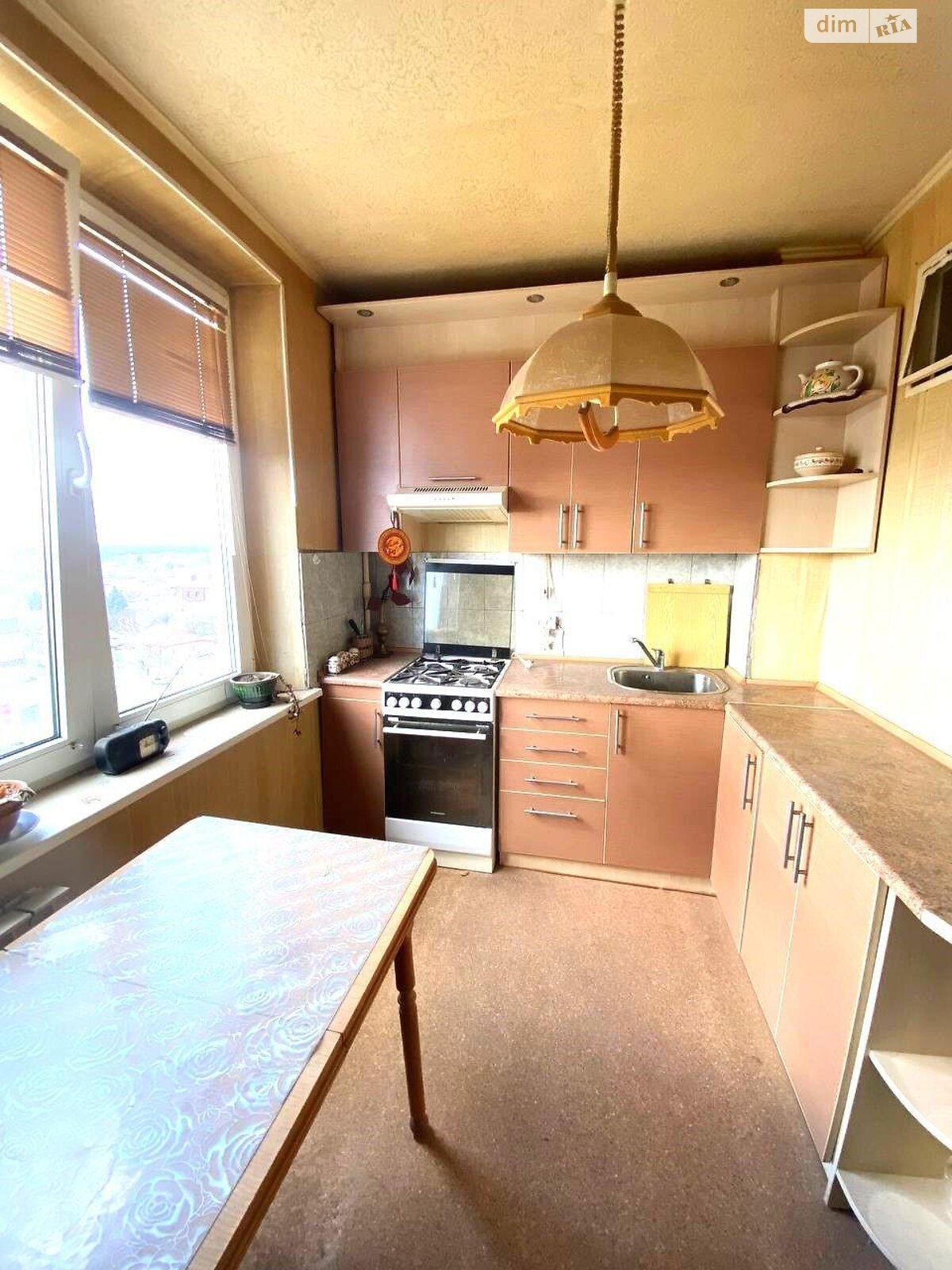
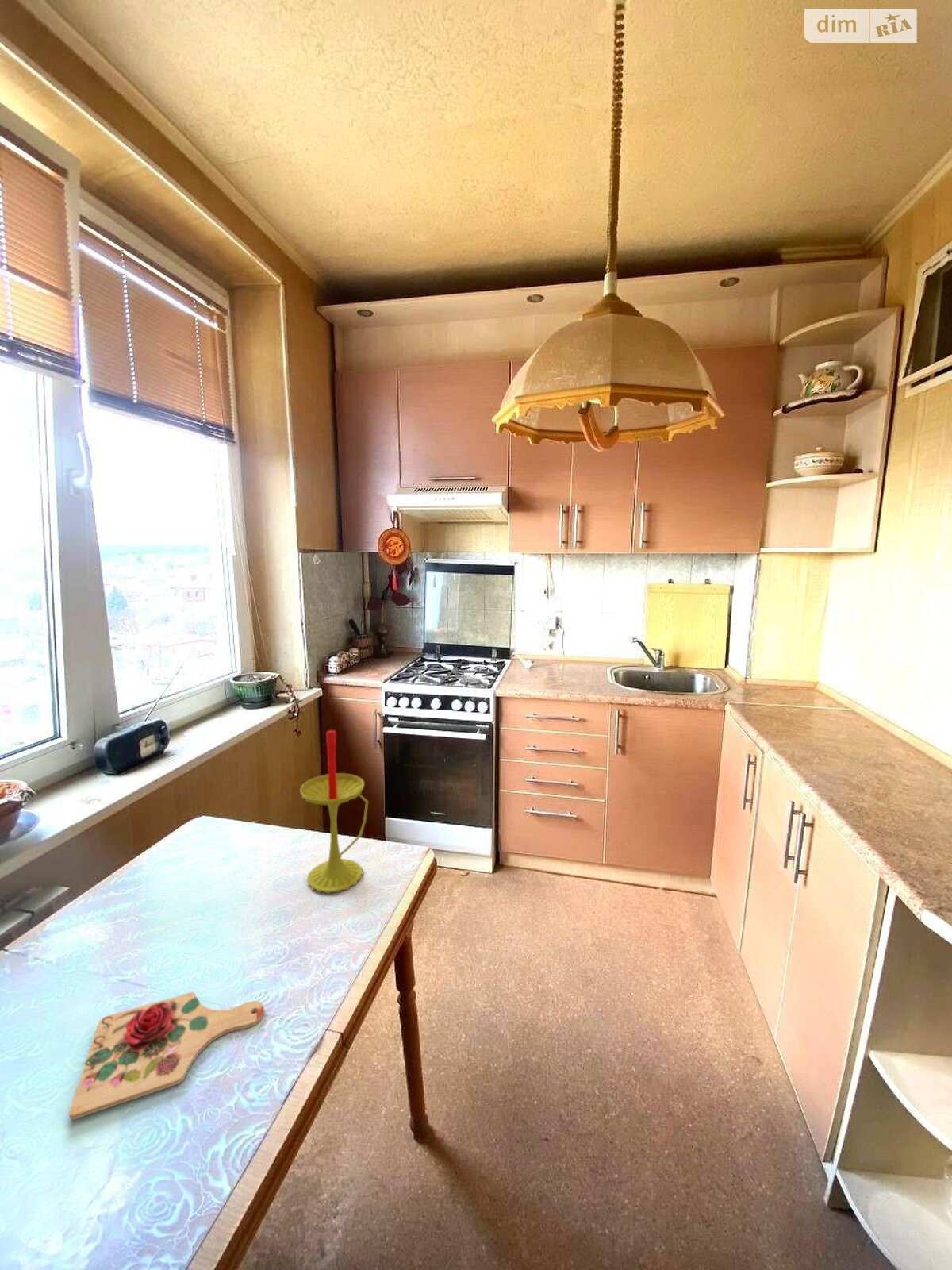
+ candle [299,729,369,894]
+ cutting board [68,991,265,1120]
